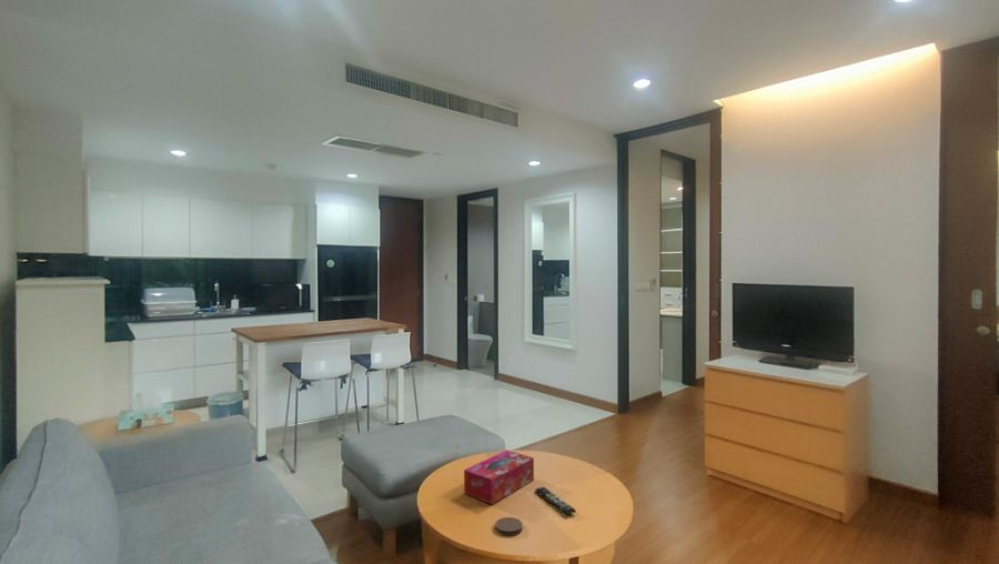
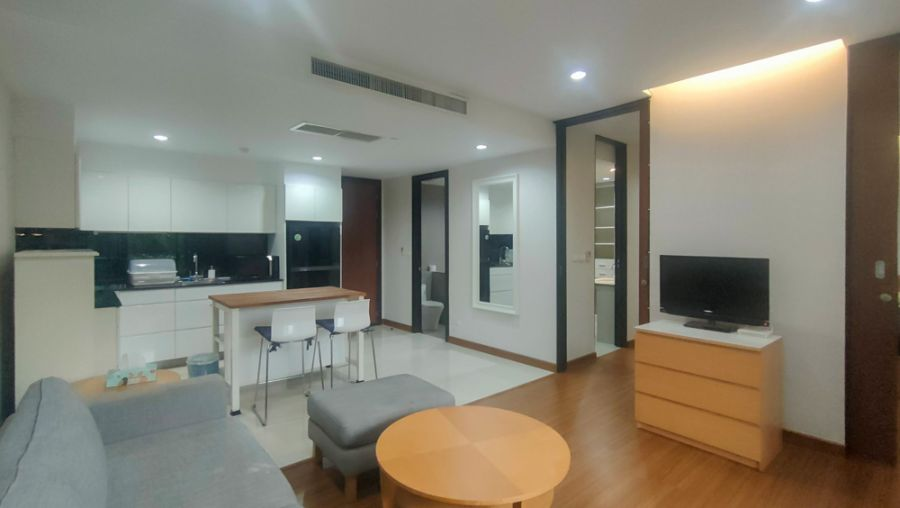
- remote control [534,485,577,516]
- tissue box [463,449,535,505]
- coaster [494,516,524,536]
